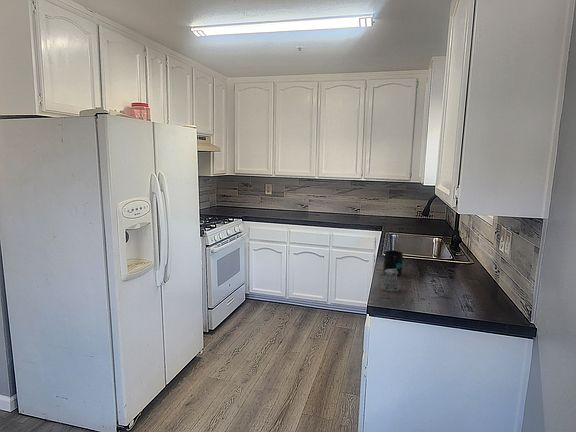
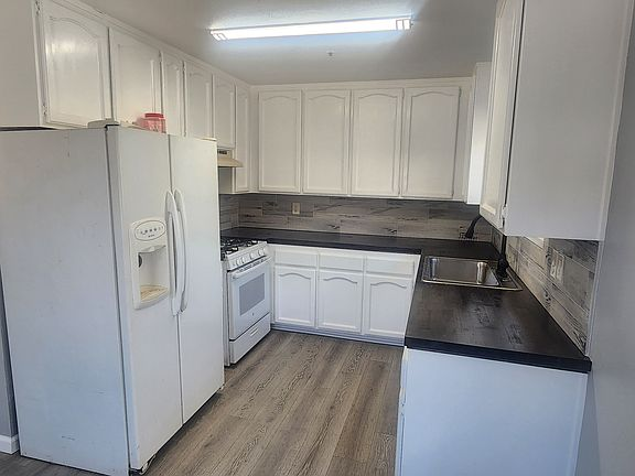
- pepper shaker [376,268,400,293]
- mug [383,250,405,277]
